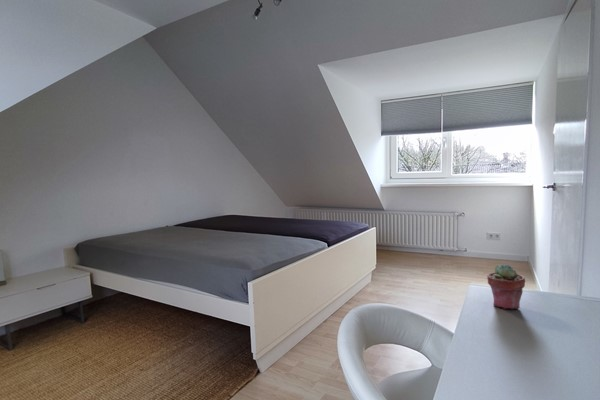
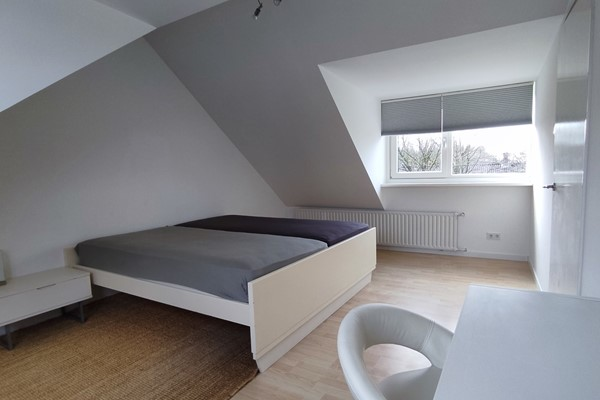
- potted succulent [486,263,526,310]
